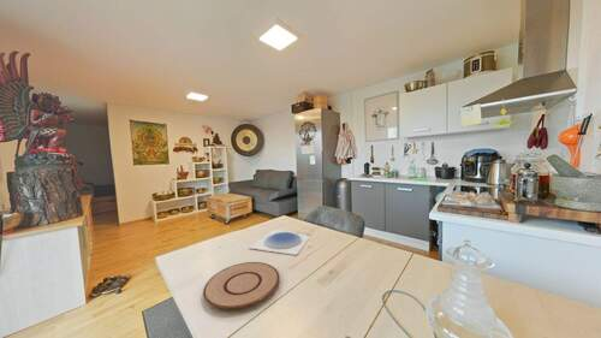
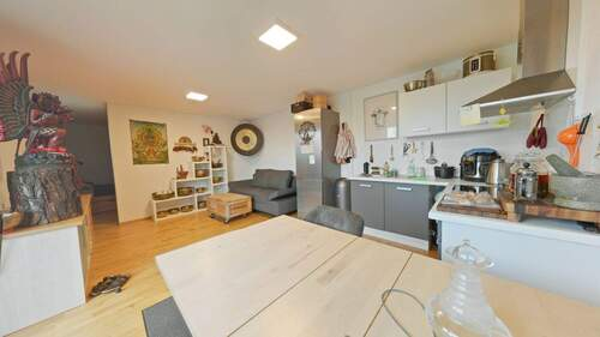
- plate [202,261,280,310]
- plate [249,229,311,256]
